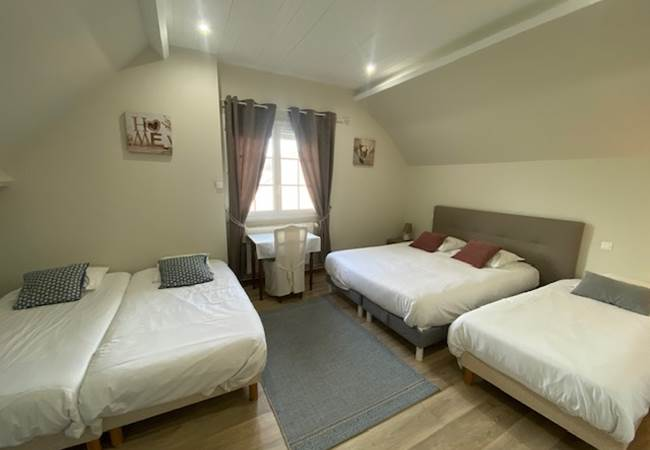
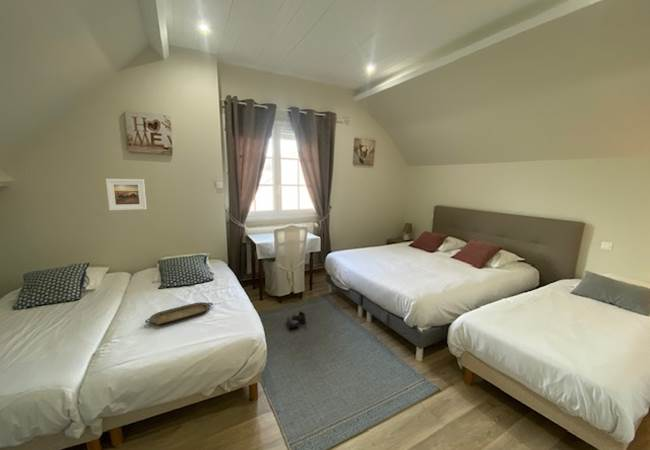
+ boots [286,311,307,329]
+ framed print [105,178,147,211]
+ serving tray [144,301,214,325]
